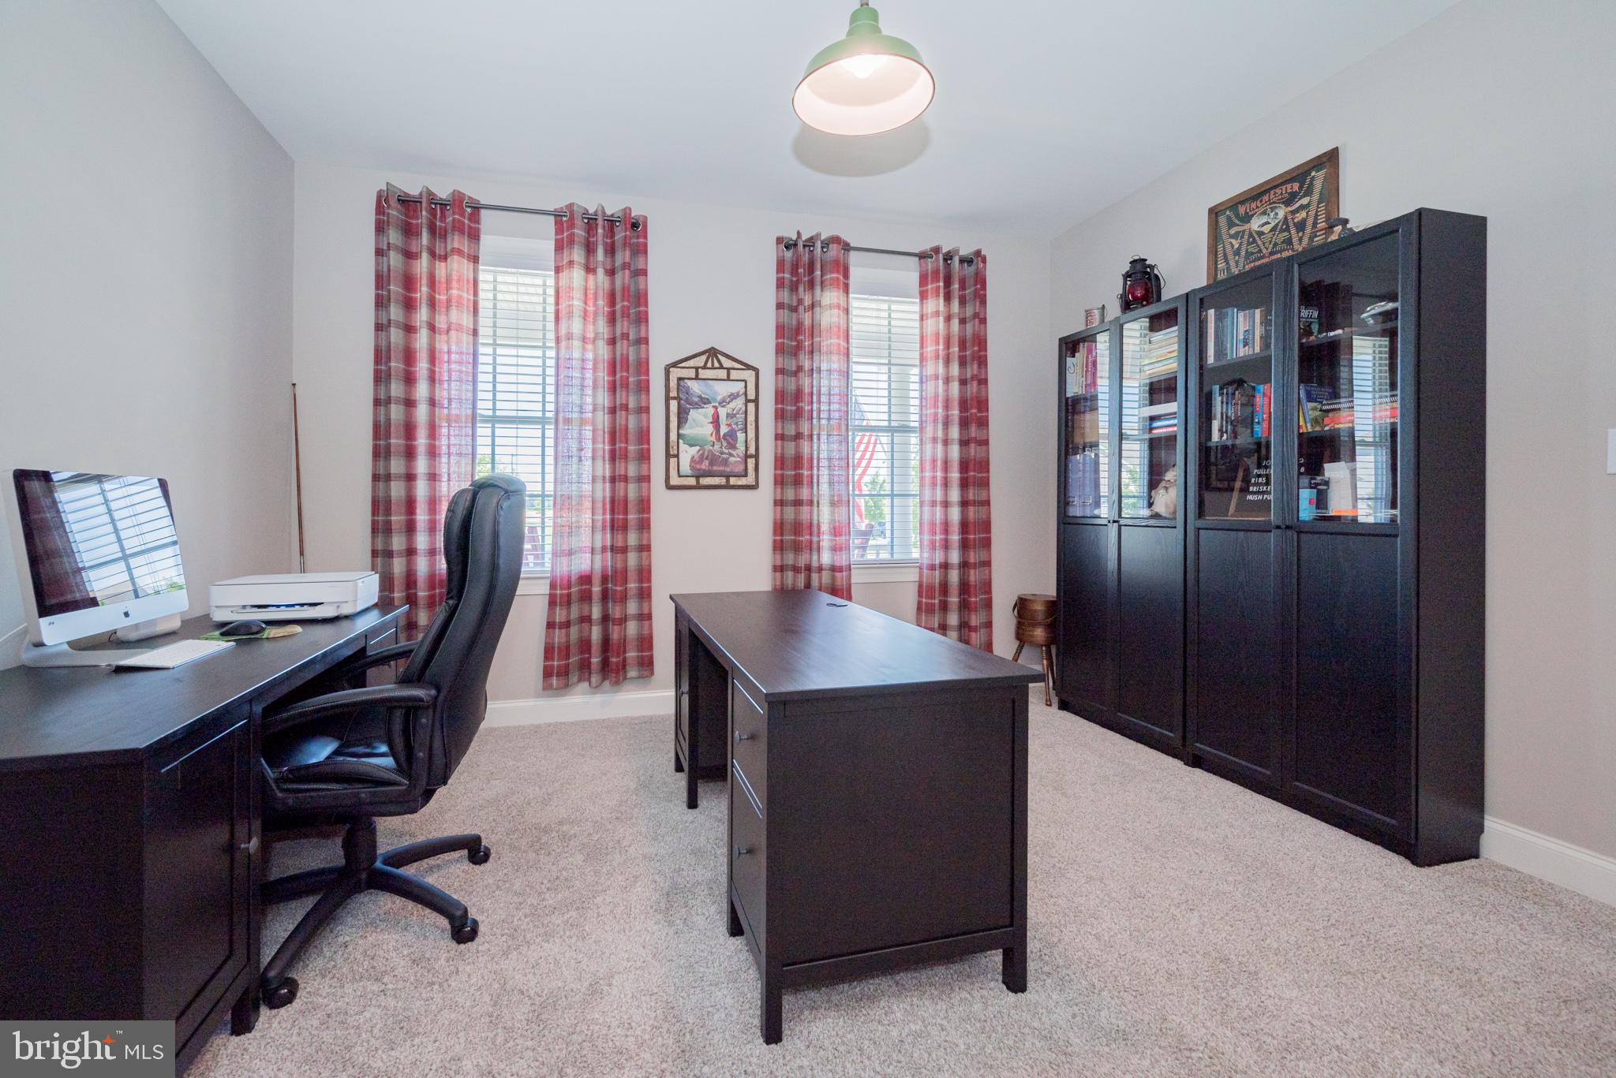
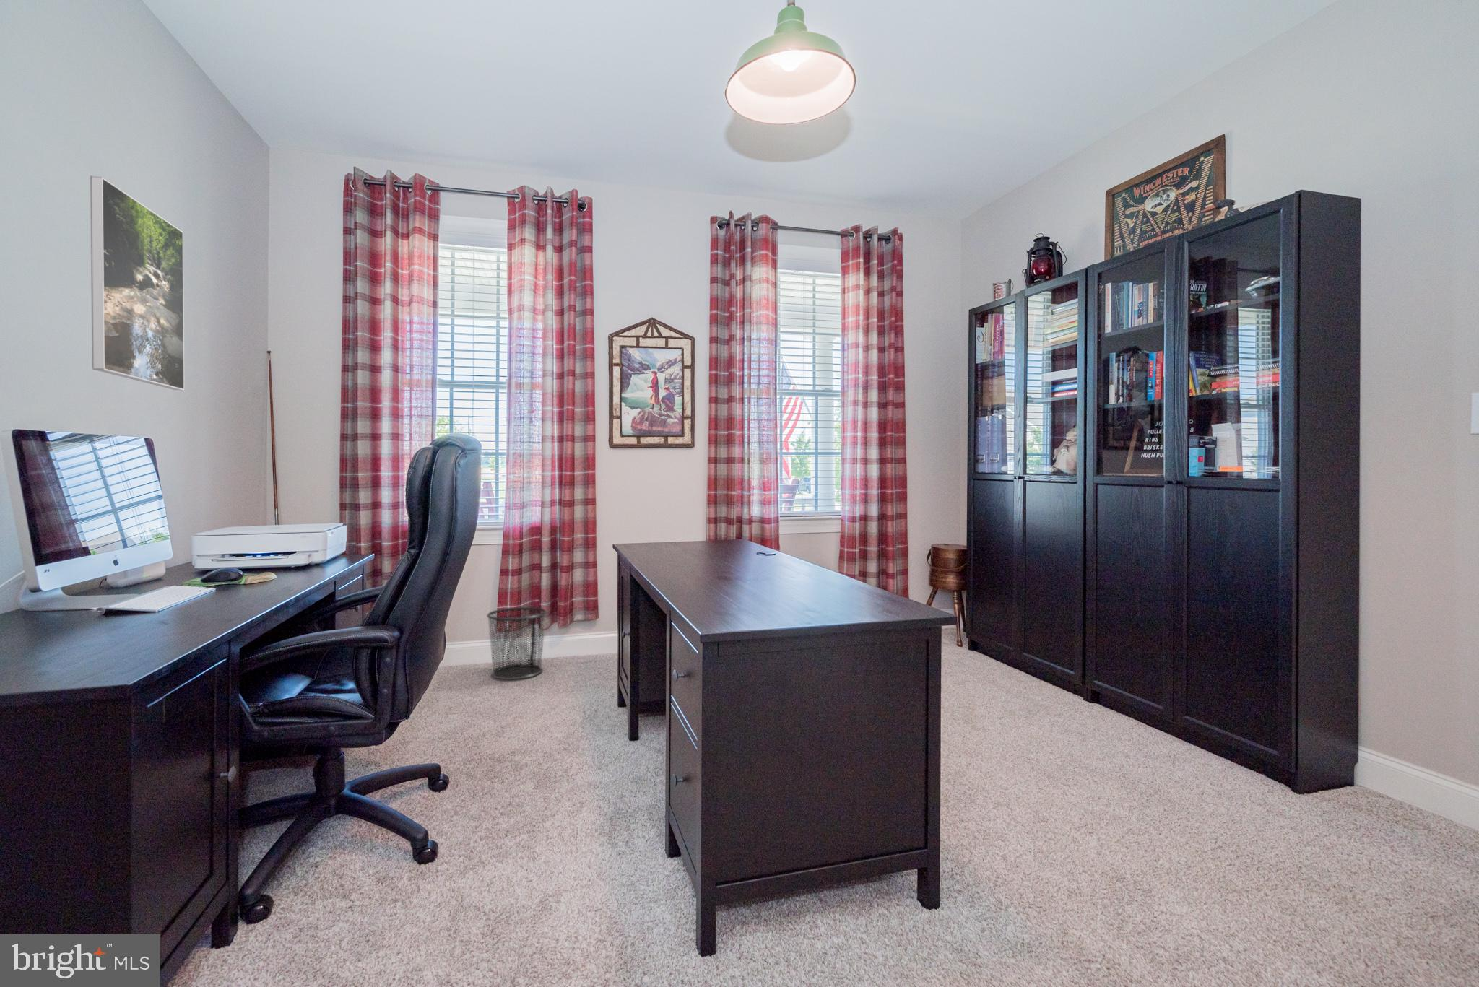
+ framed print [89,175,185,391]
+ waste bin [486,607,547,681]
